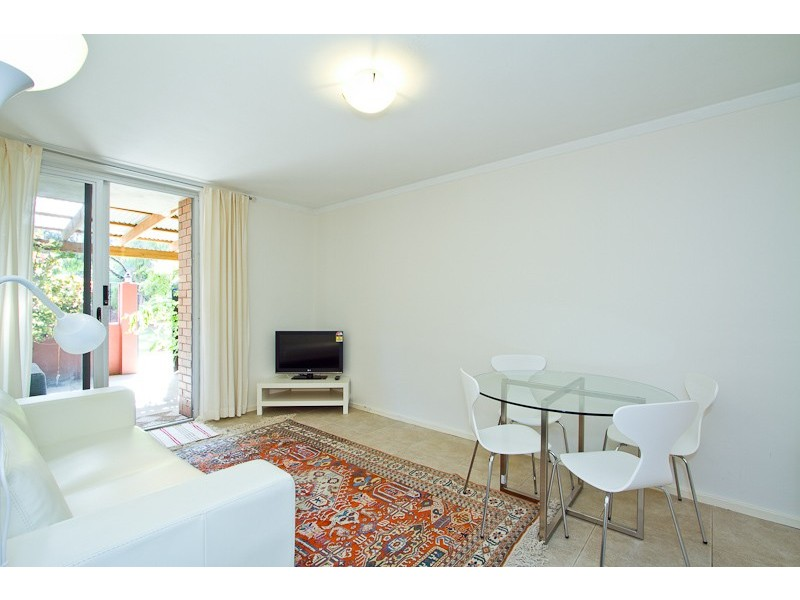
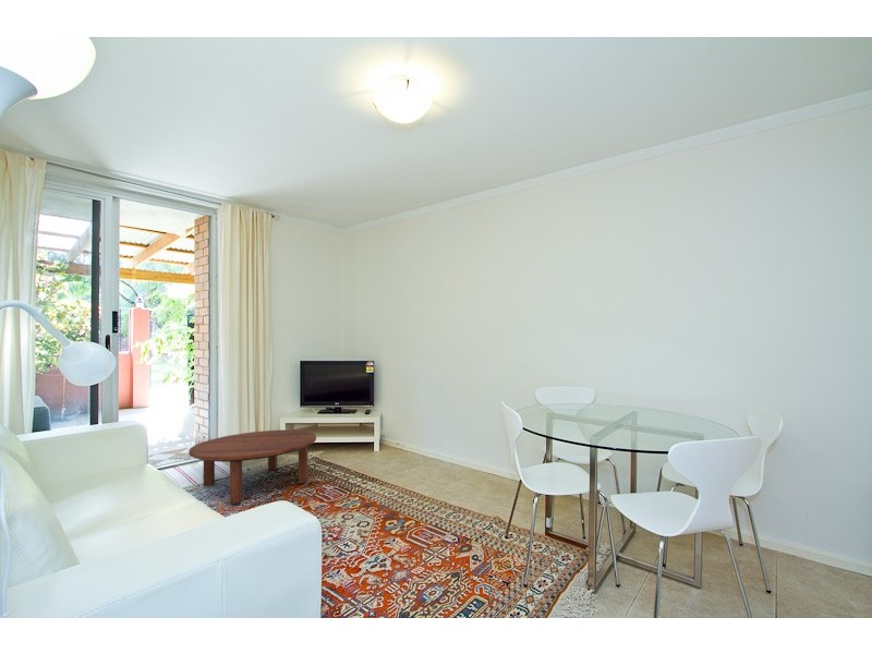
+ coffee table [187,429,317,505]
